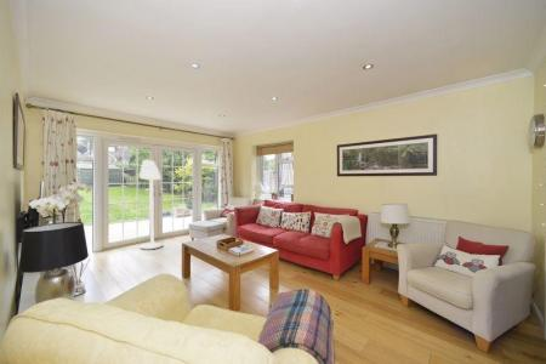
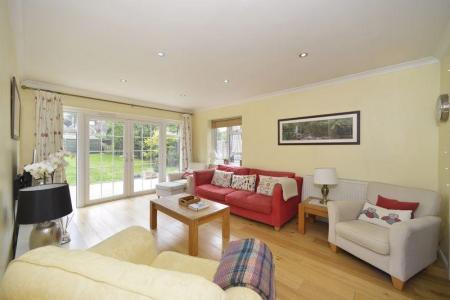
- floor lamp [138,158,165,250]
